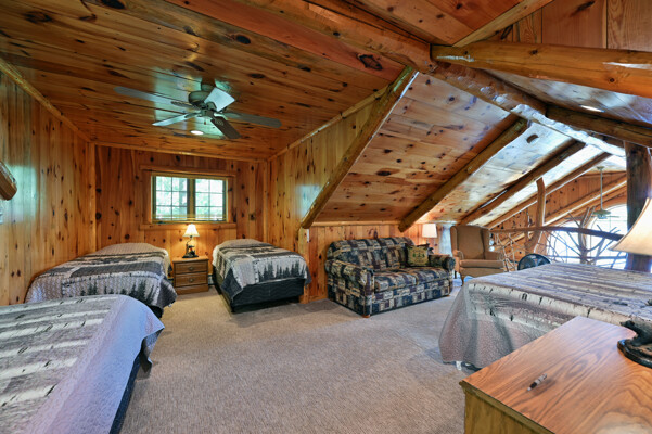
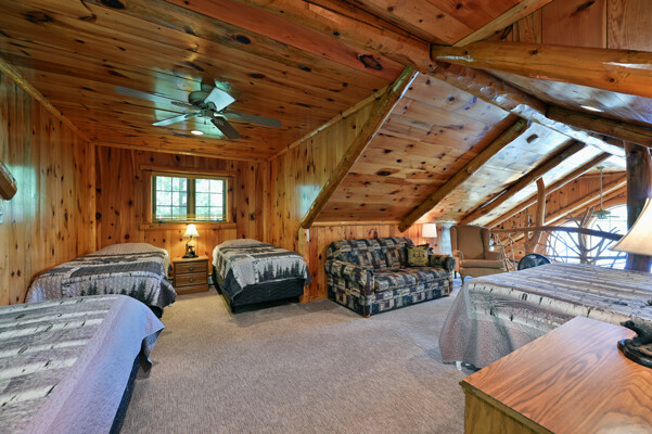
- pen [526,372,549,392]
